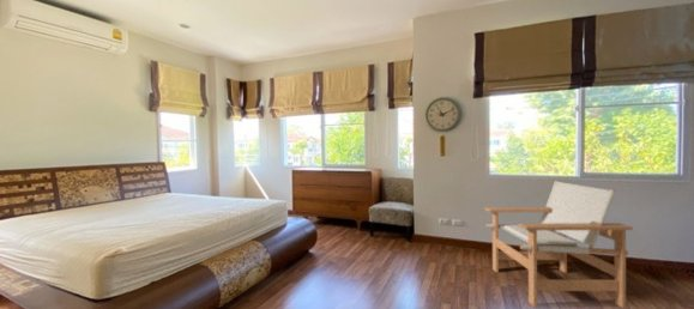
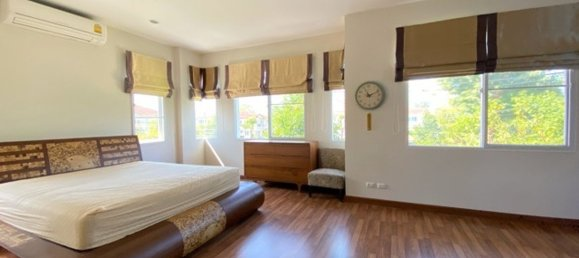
- lounge chair [483,180,634,309]
